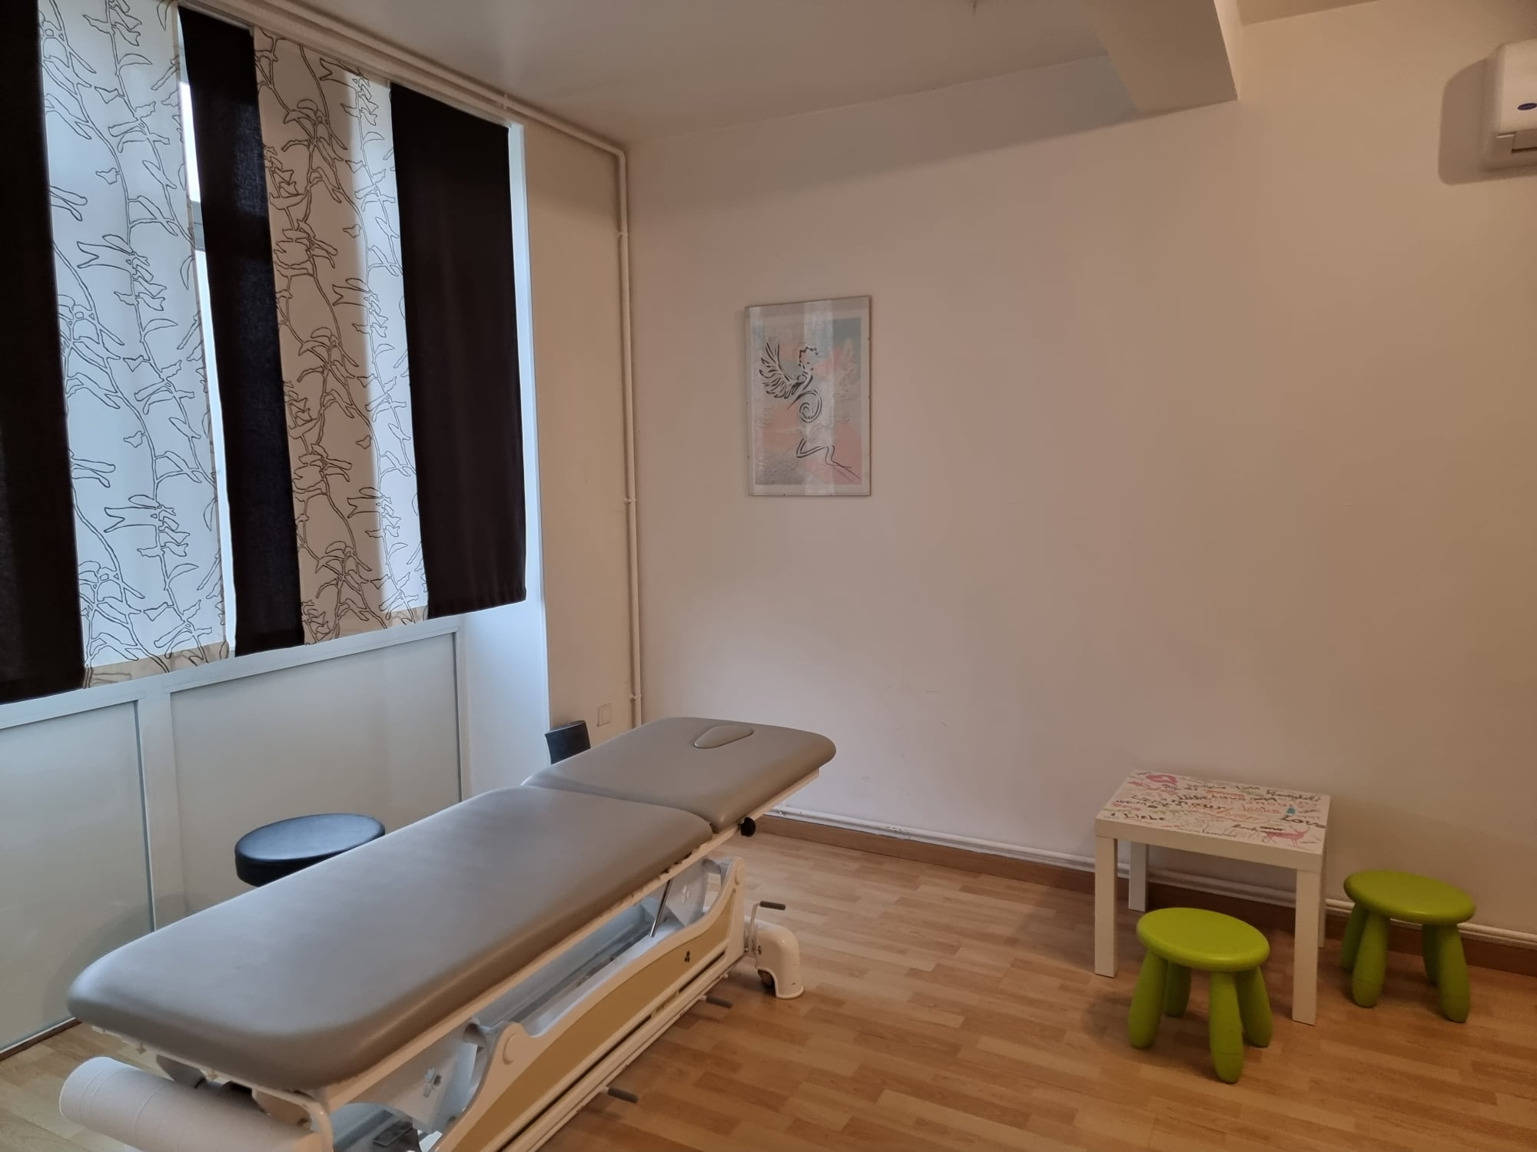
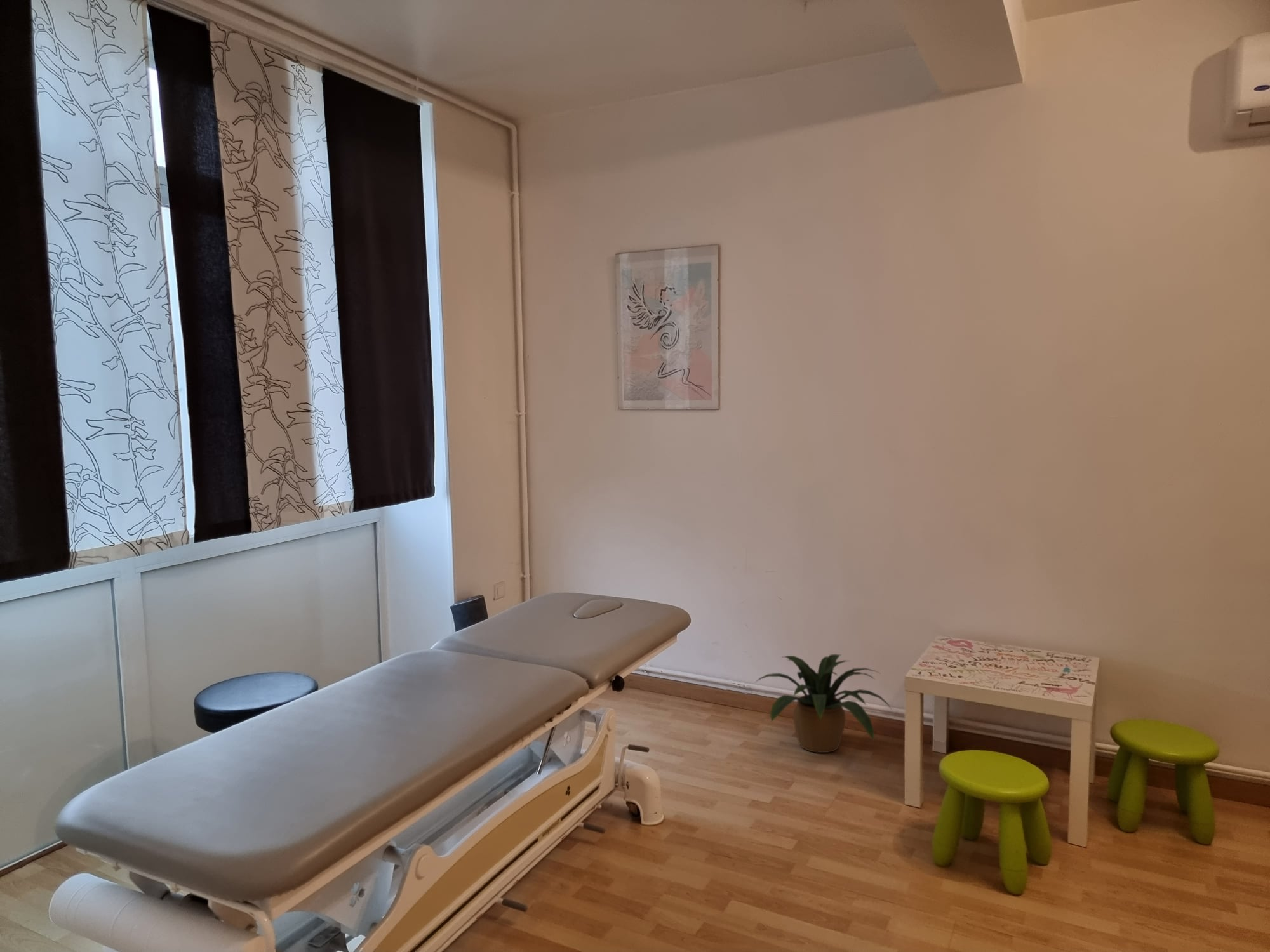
+ potted plant [754,654,893,753]
